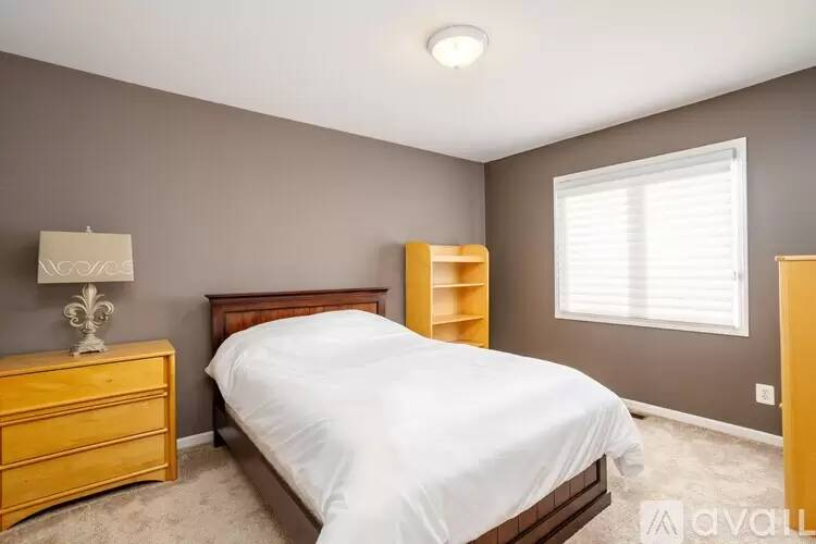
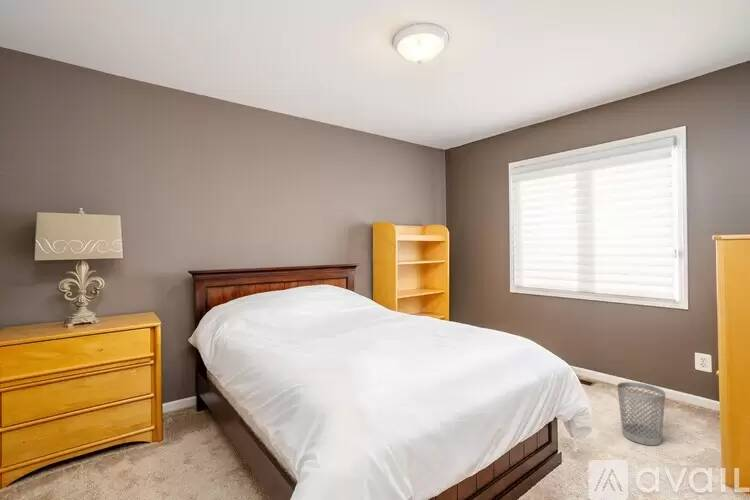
+ wastebasket [616,381,667,446]
